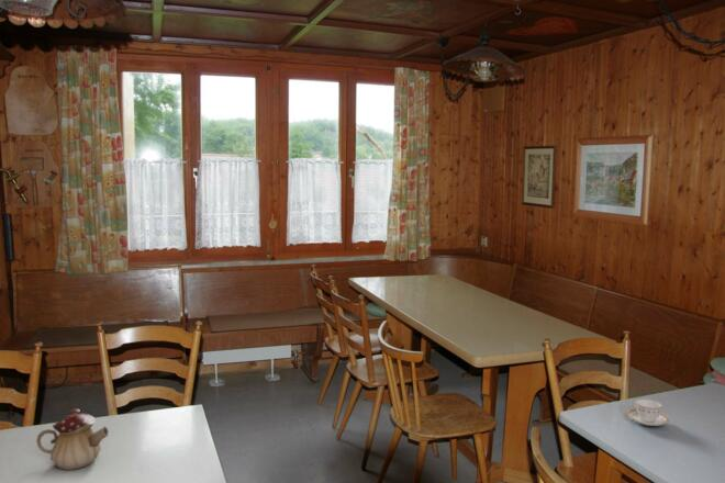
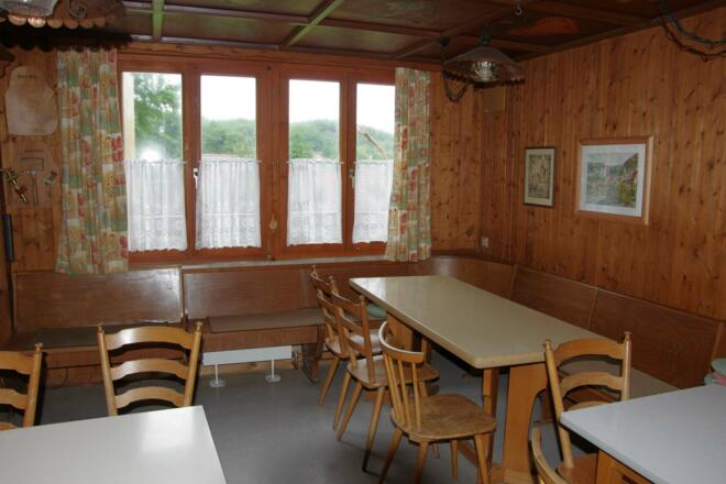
- teapot [35,407,110,471]
- teacup [626,398,670,427]
